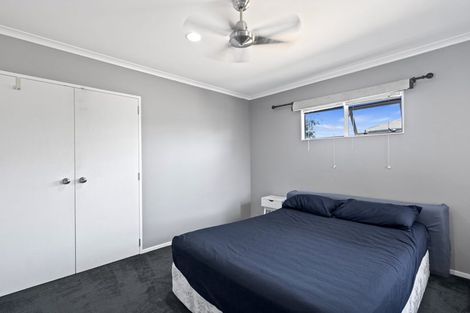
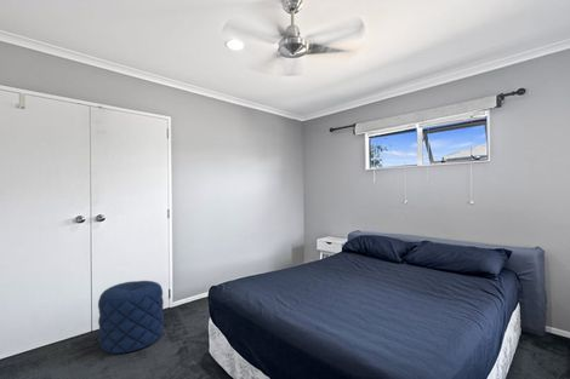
+ pouf [97,280,165,355]
